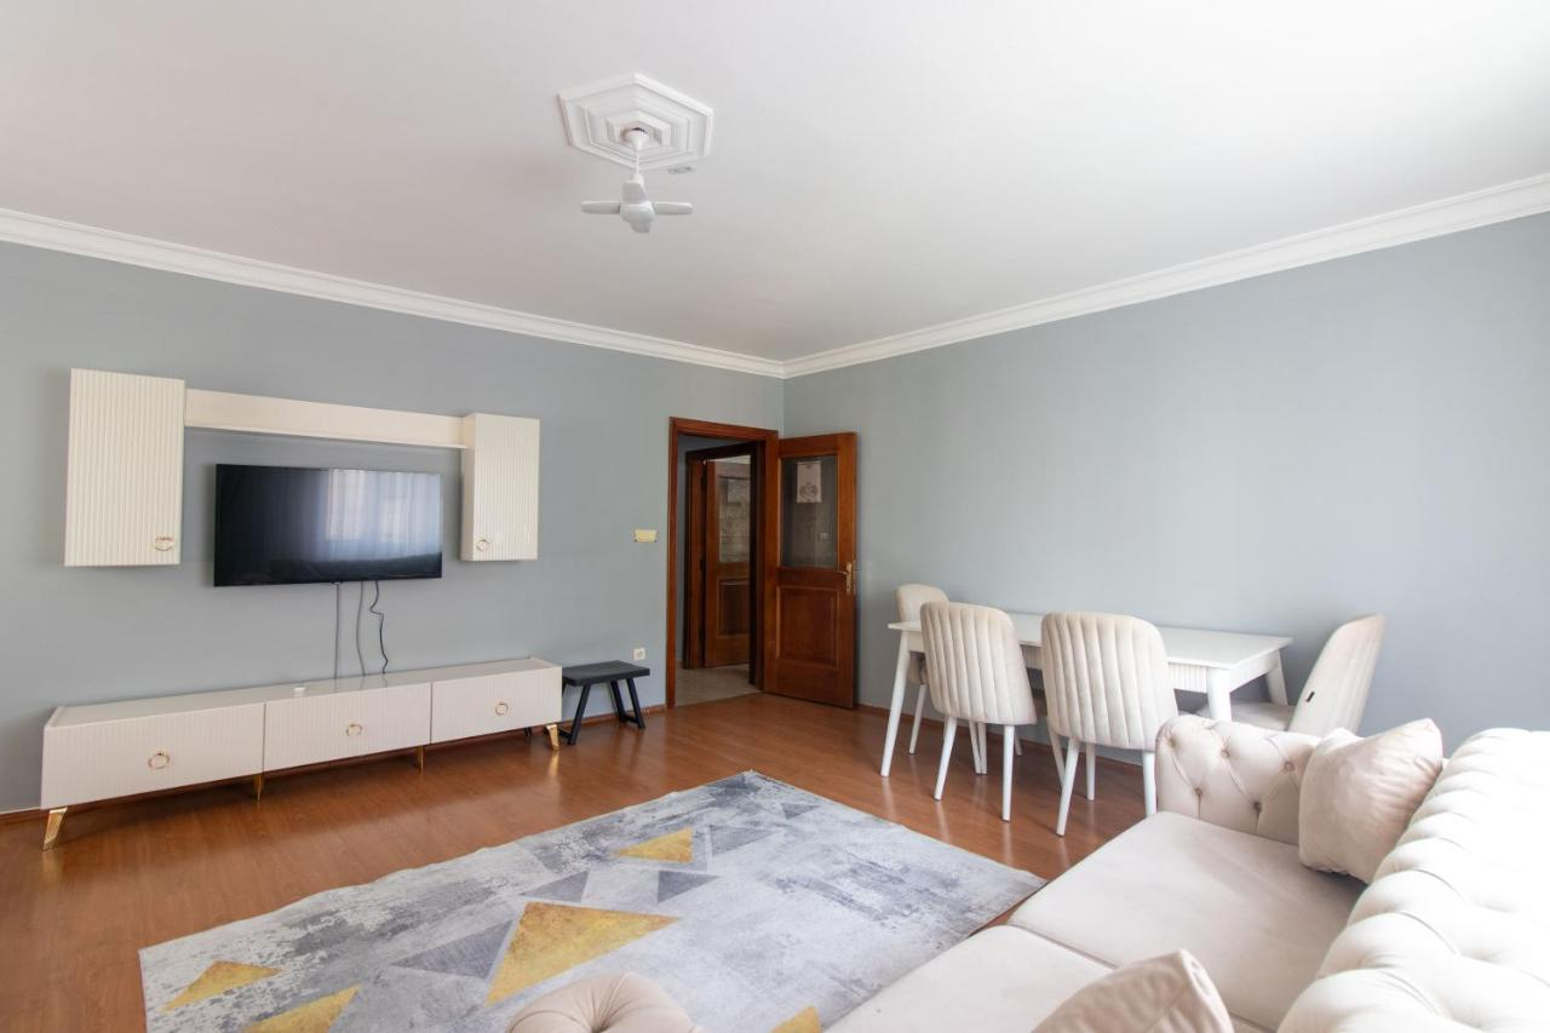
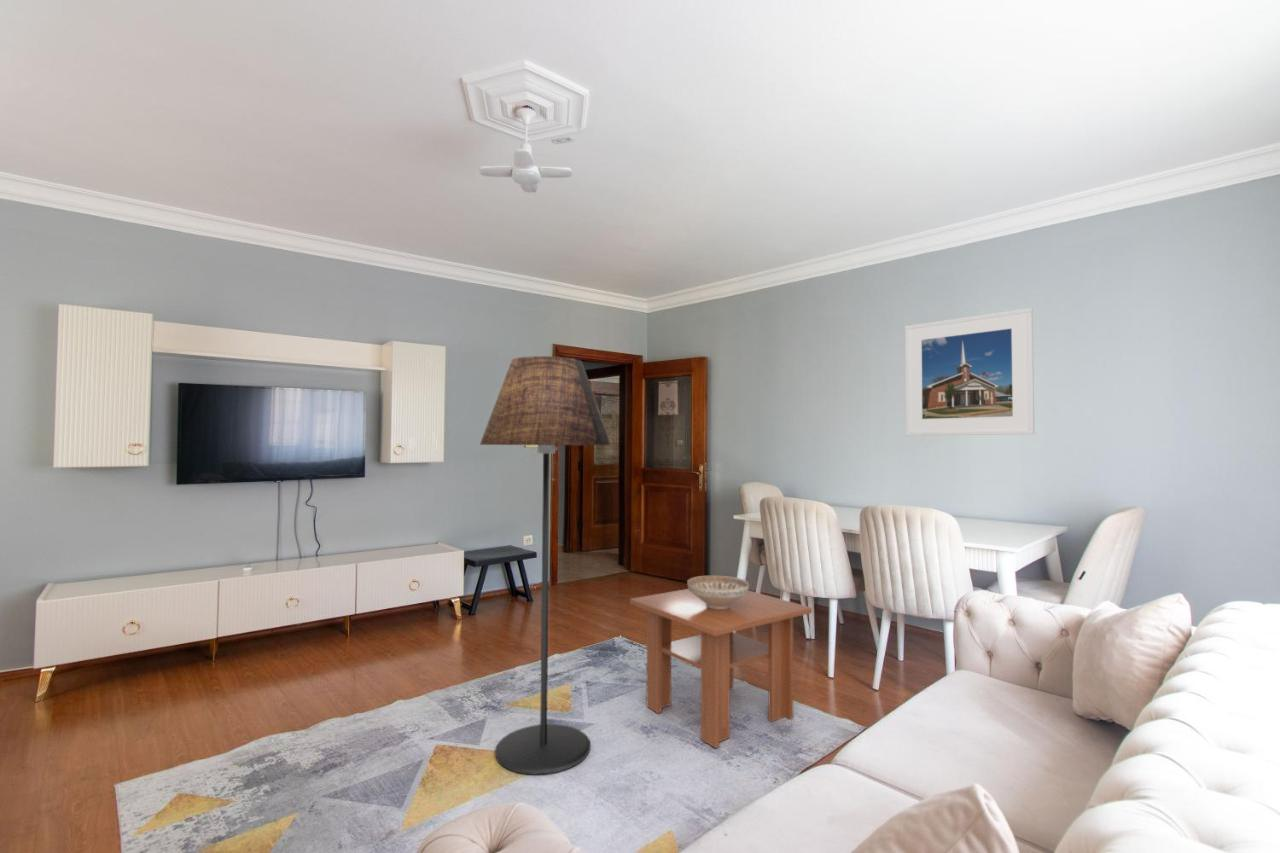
+ decorative bowl [686,574,750,610]
+ coffee table [629,588,813,749]
+ floor lamp [479,355,612,776]
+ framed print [904,307,1035,436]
